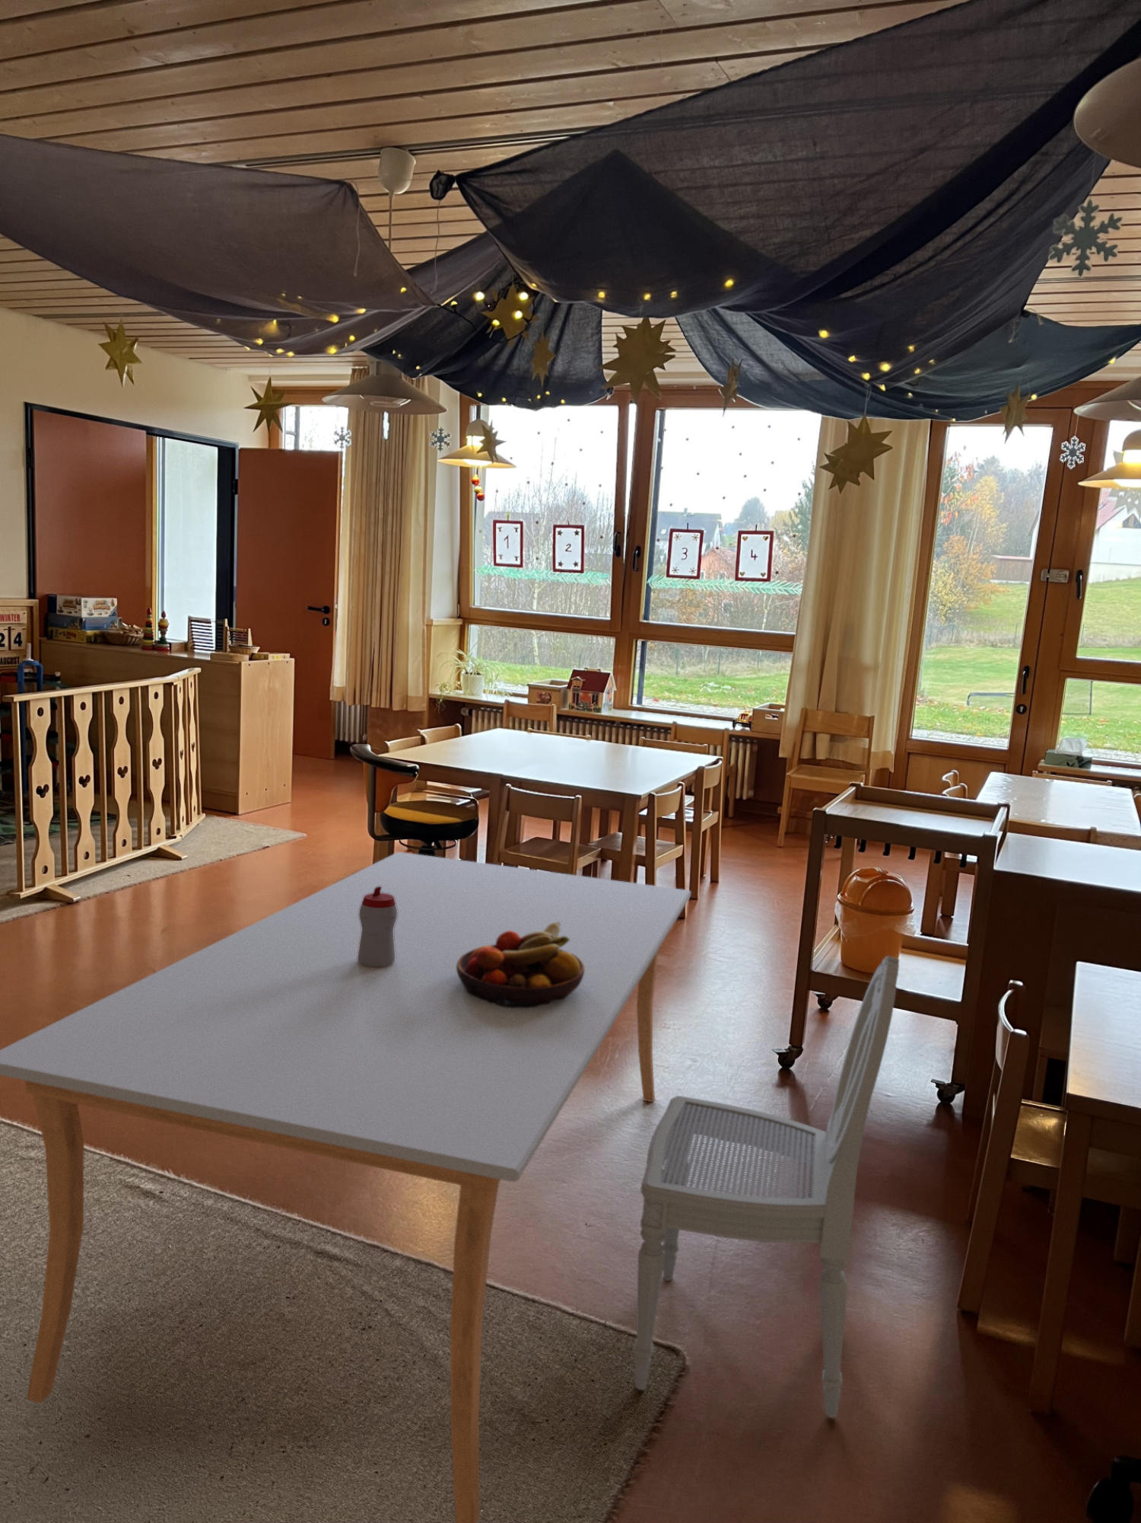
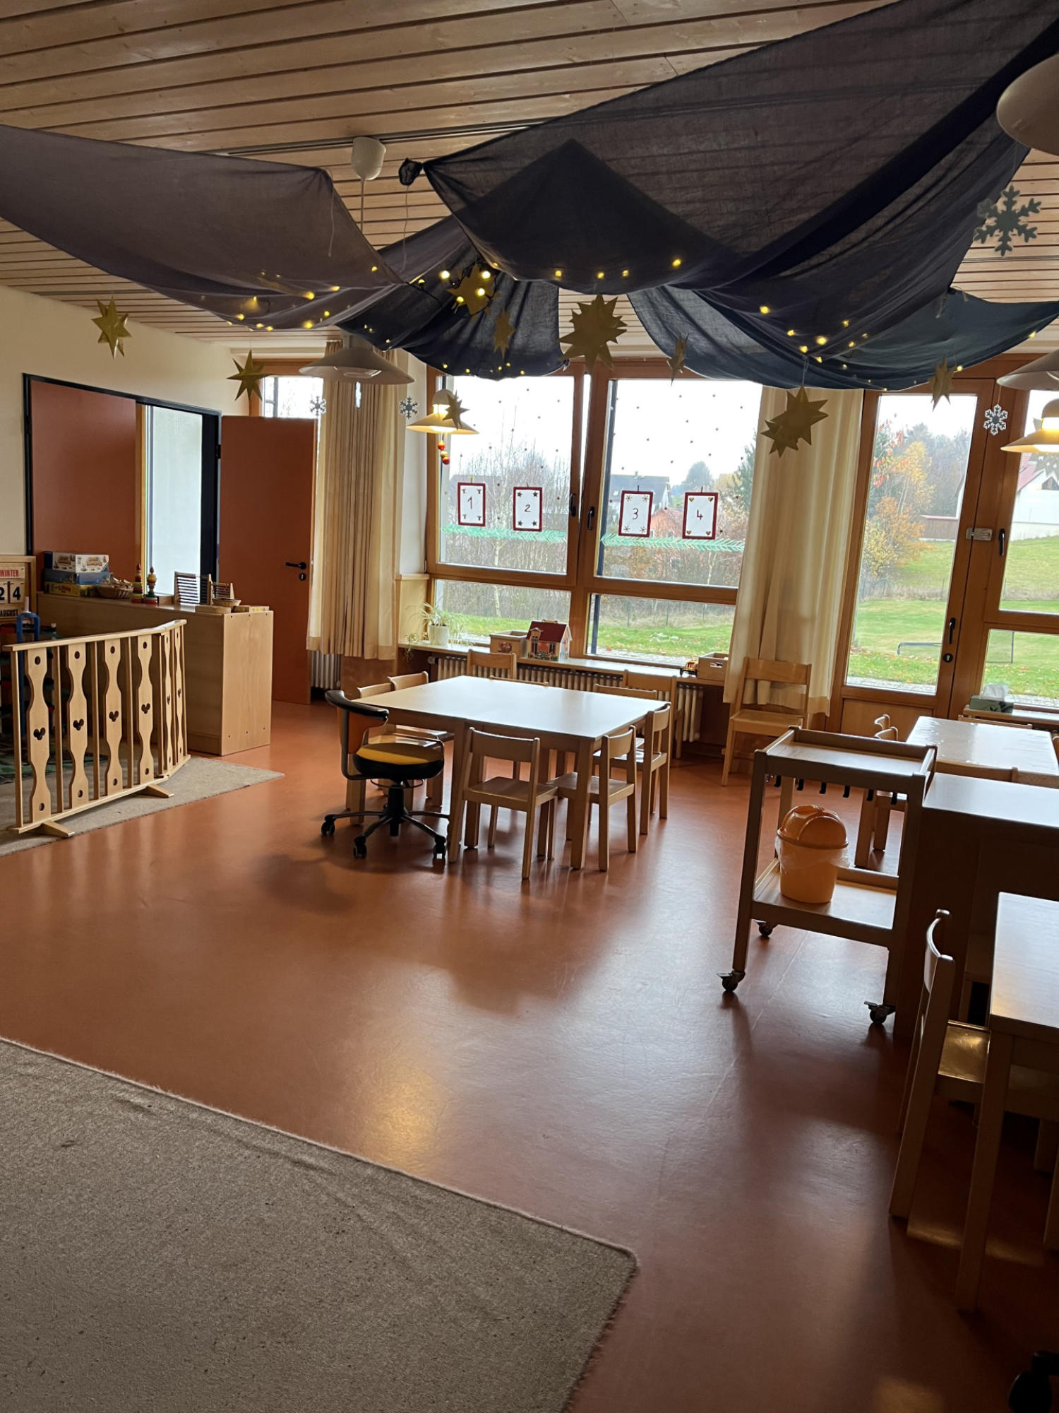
- sippy cup [357,886,398,968]
- dining chair [633,955,900,1419]
- fruit bowl [457,922,584,1009]
- dining table [0,851,693,1523]
